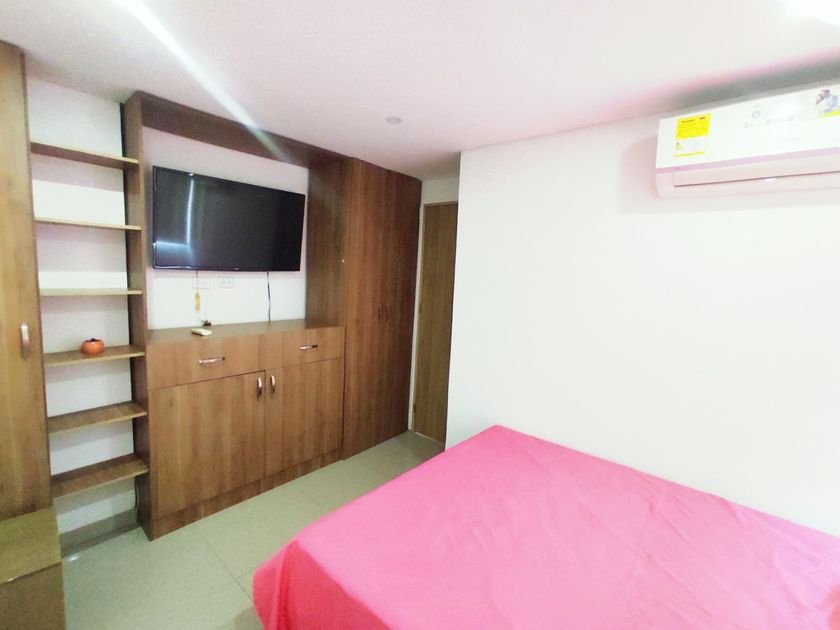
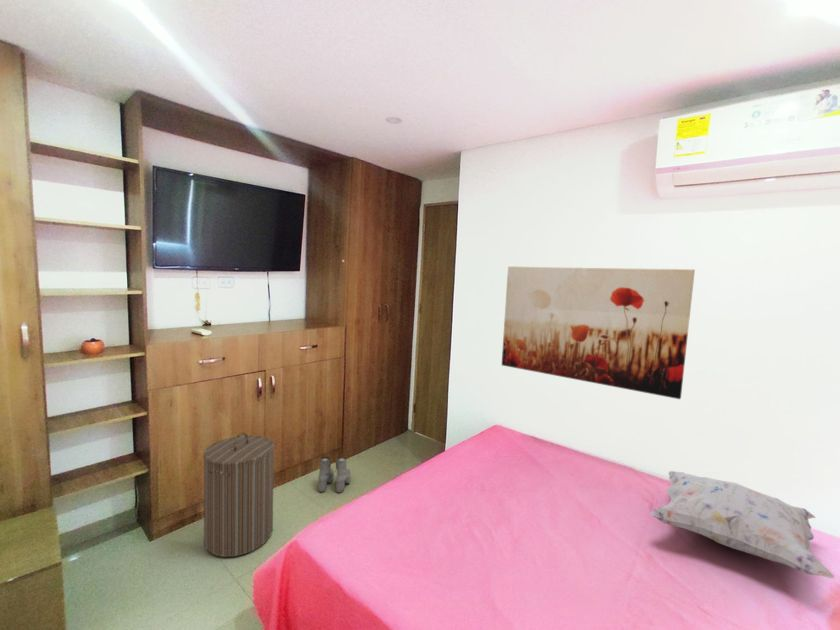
+ decorative pillow [650,470,835,579]
+ boots [317,455,352,494]
+ laundry hamper [202,431,275,558]
+ wall art [501,265,696,400]
